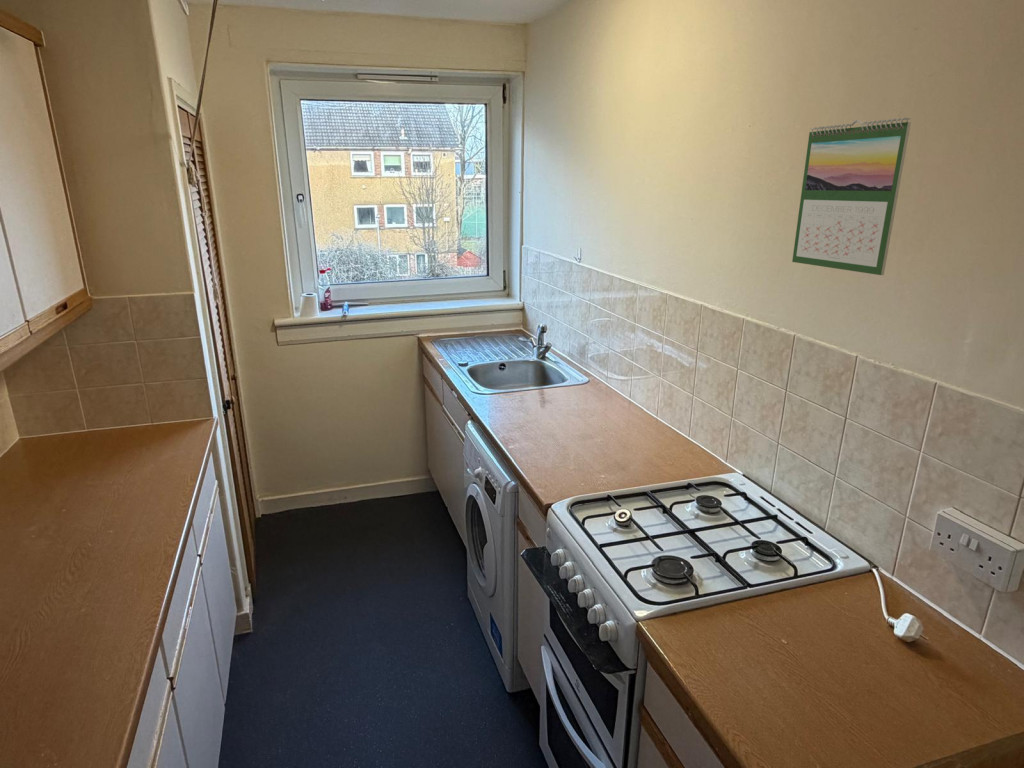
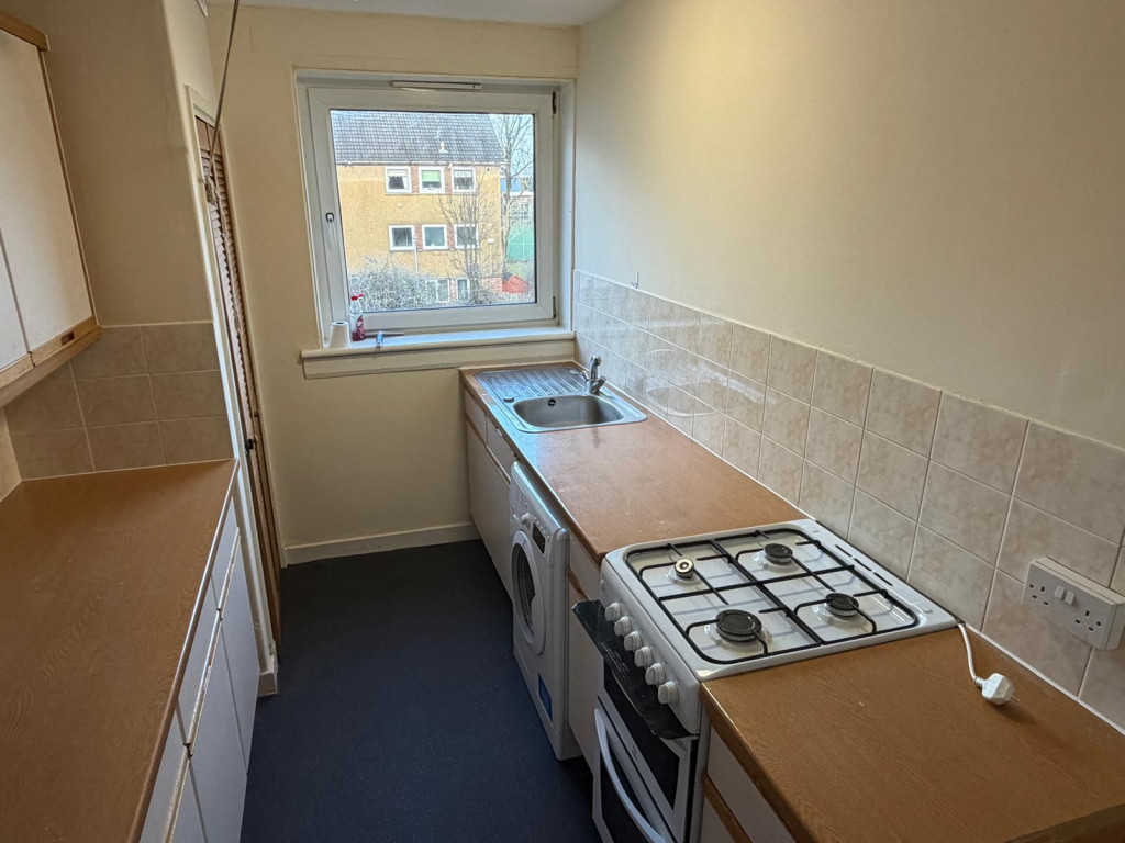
- calendar [791,116,912,276]
